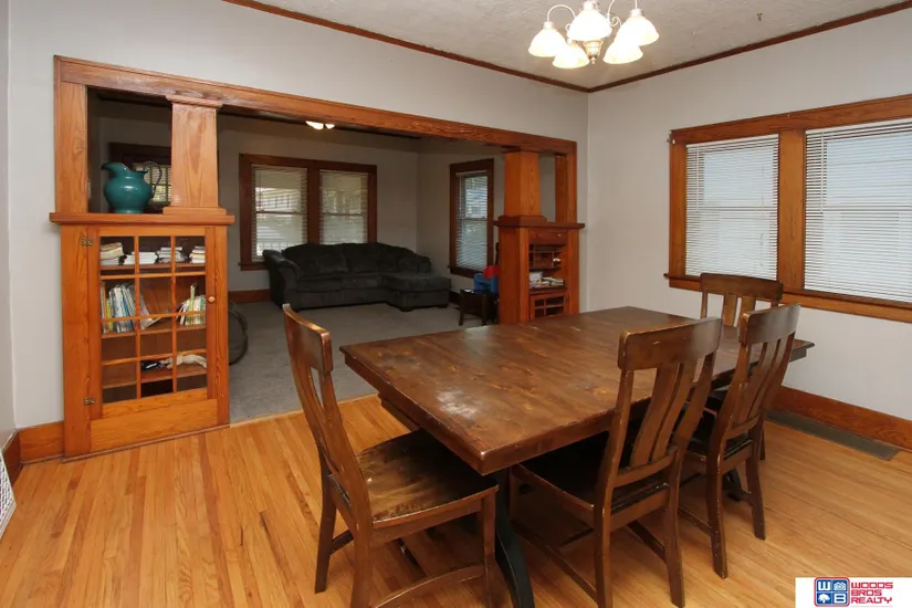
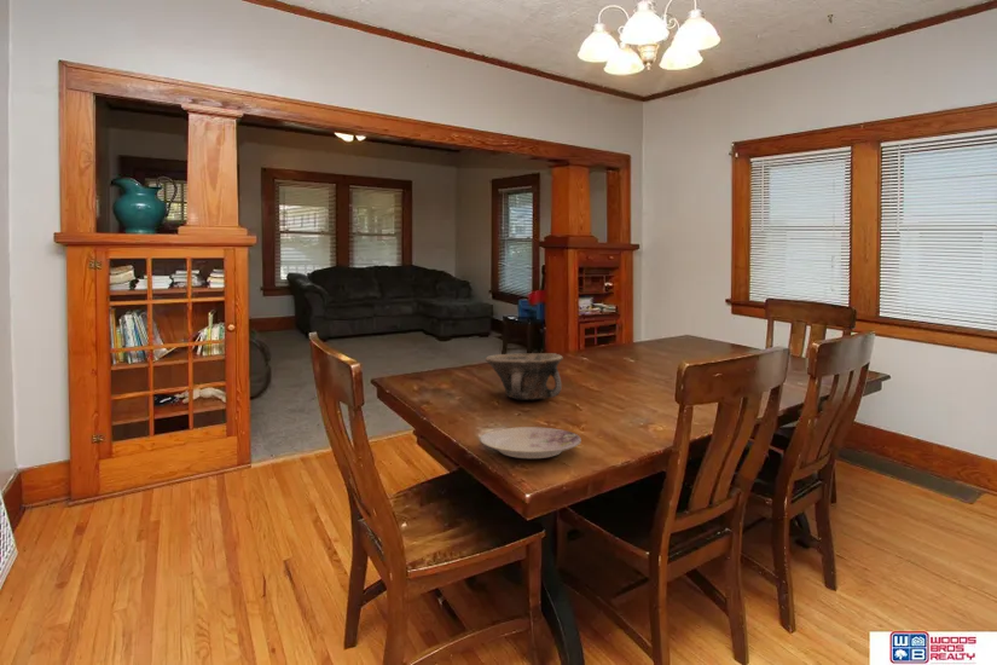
+ plate [479,426,582,459]
+ bowl [485,352,564,401]
